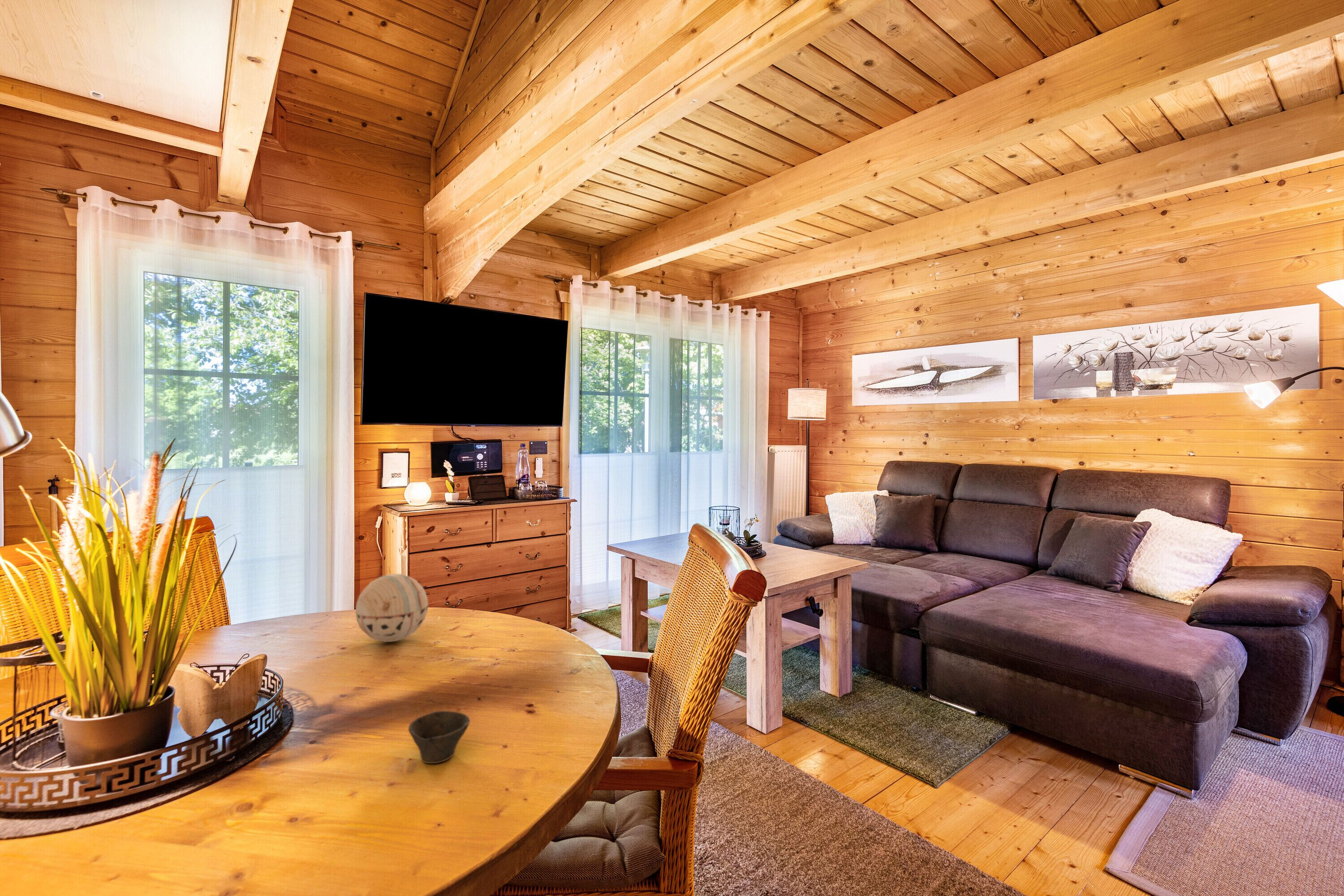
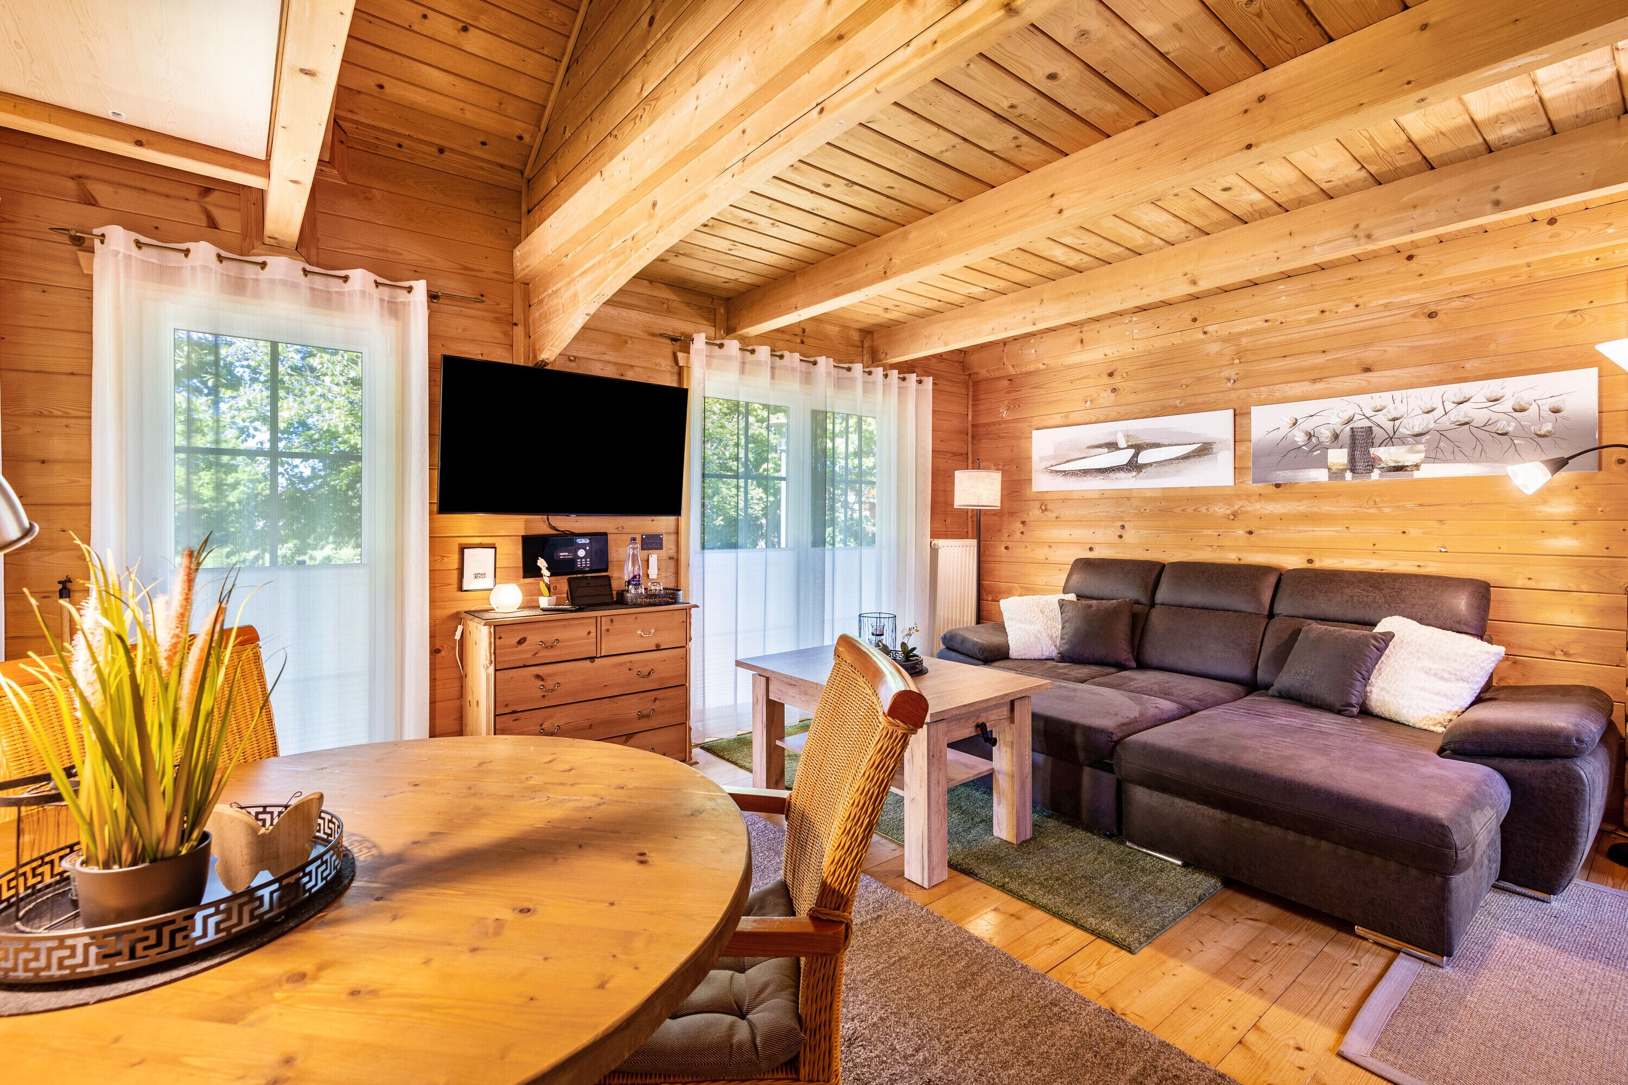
- decorative ball [355,573,429,642]
- cup [408,711,470,764]
